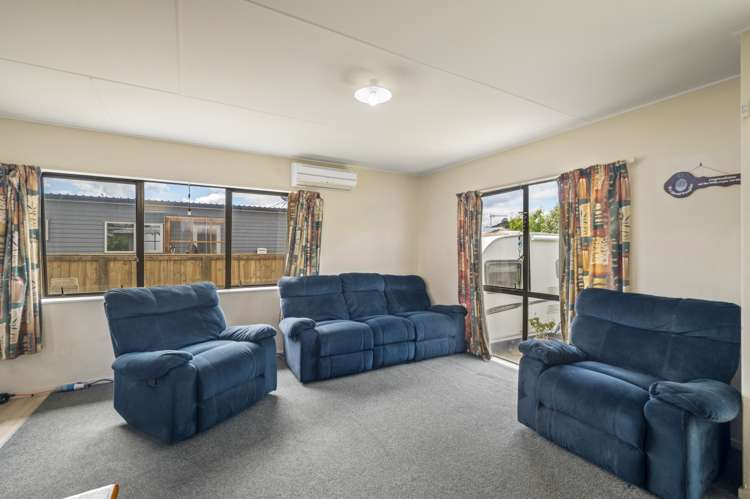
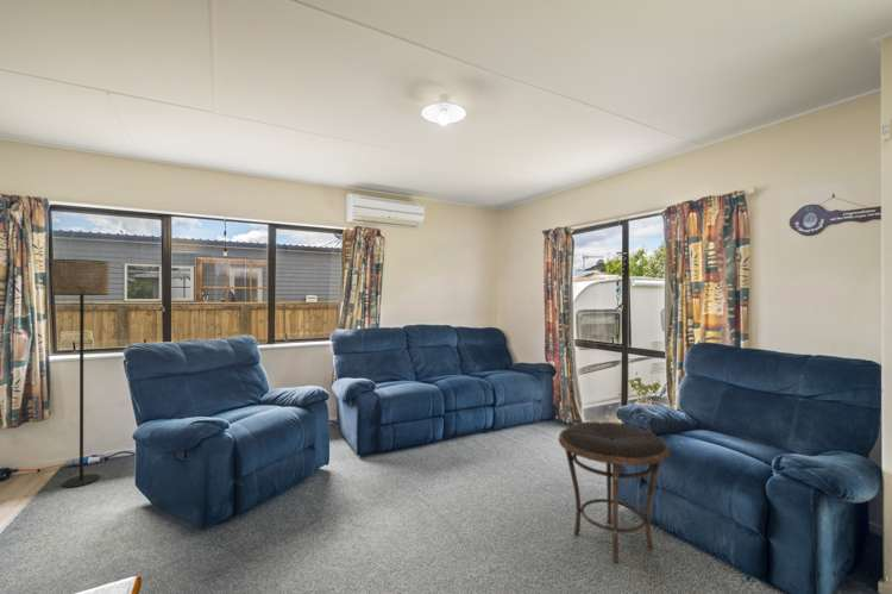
+ side table [558,420,671,563]
+ floor lamp [51,258,111,488]
